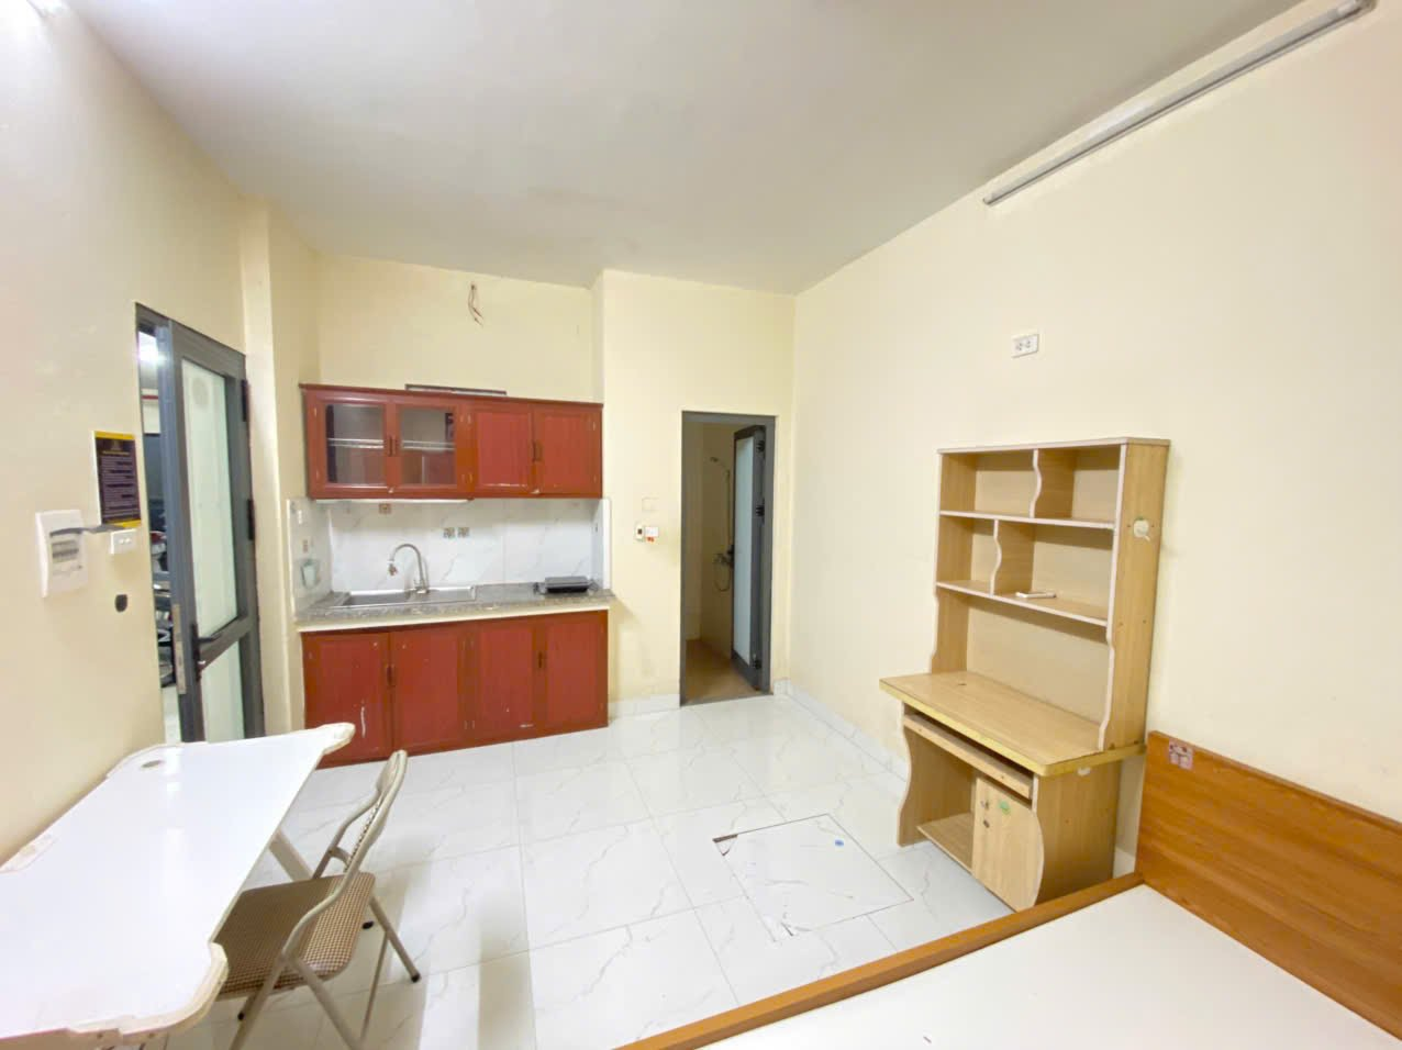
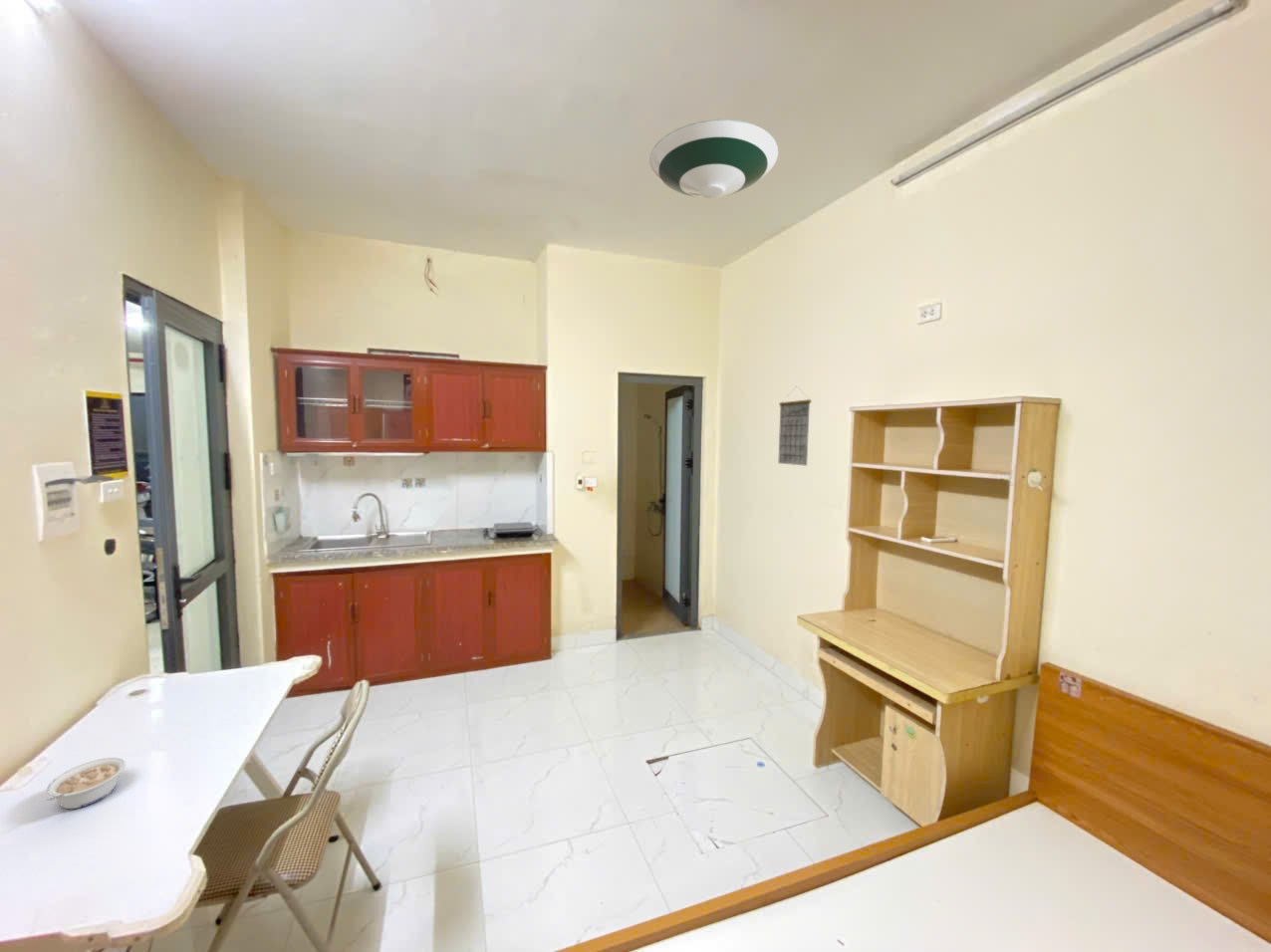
+ legume [45,757,127,810]
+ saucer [648,119,779,199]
+ calendar [777,385,812,467]
